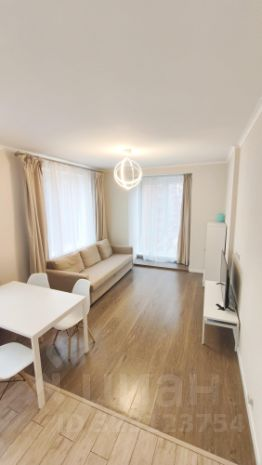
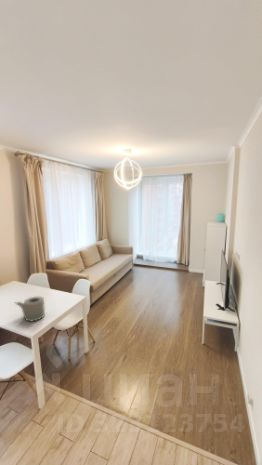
+ toilet paper roll [14,295,46,323]
